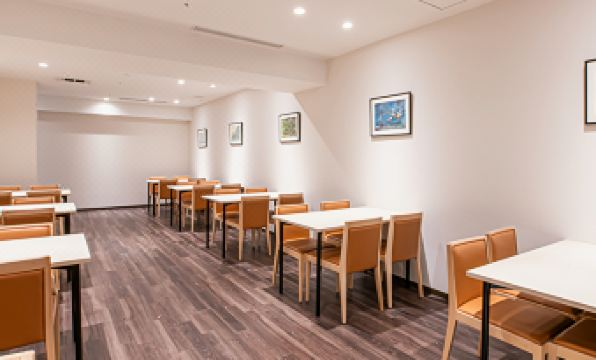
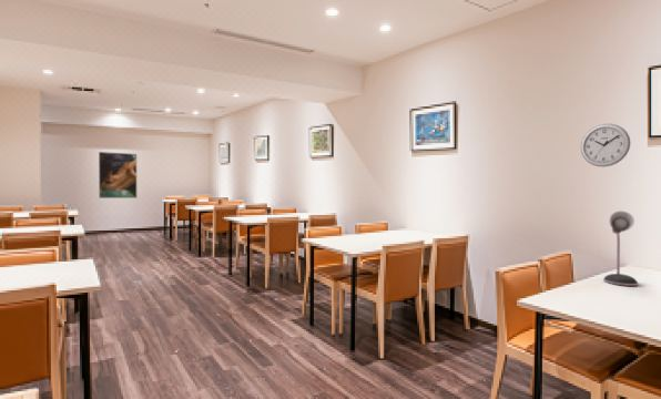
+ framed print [98,151,138,200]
+ wall clock [580,123,631,168]
+ desk lamp [602,211,639,287]
